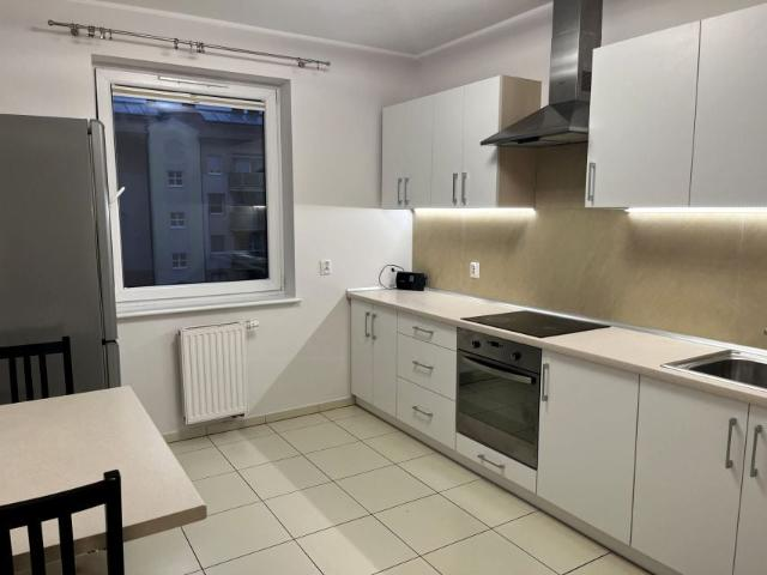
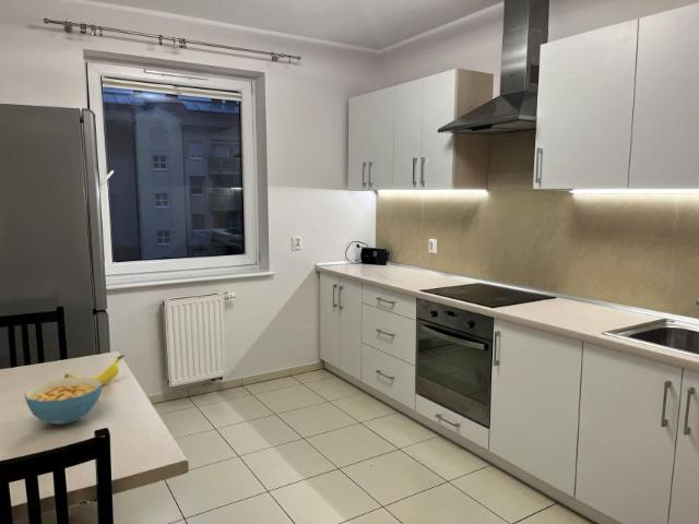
+ banana [63,354,126,386]
+ cereal bowl [23,376,103,426]
